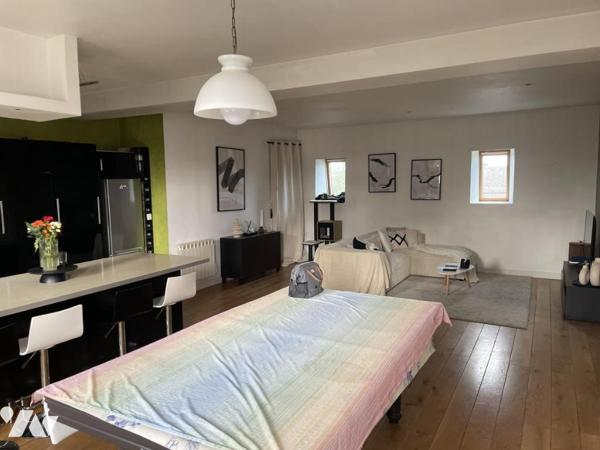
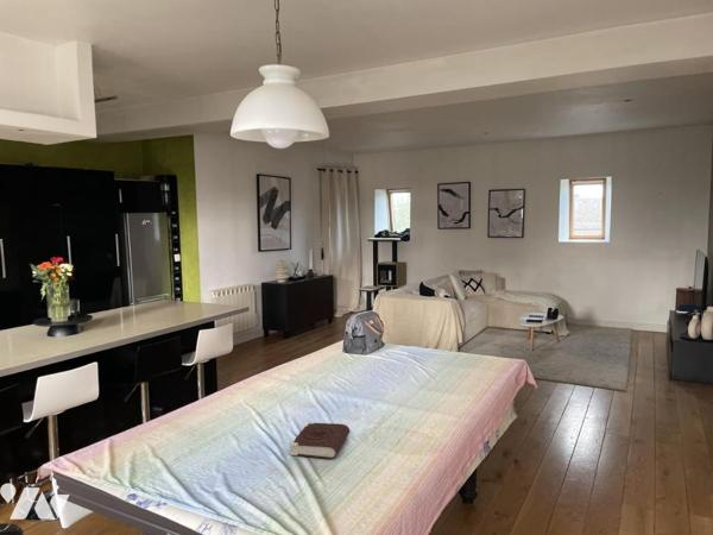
+ book [289,421,351,460]
